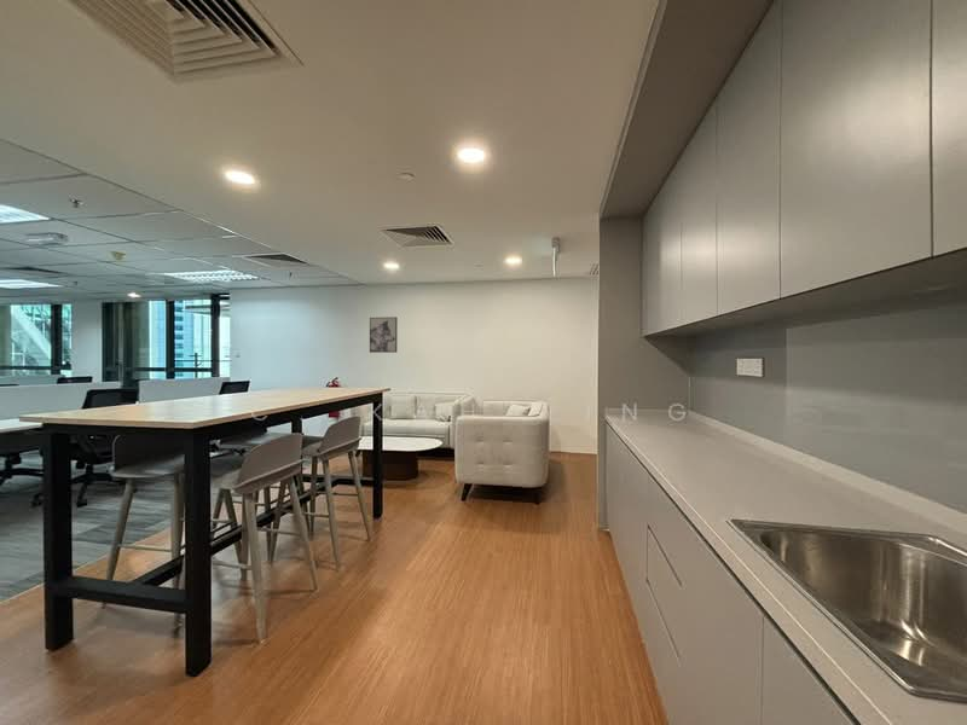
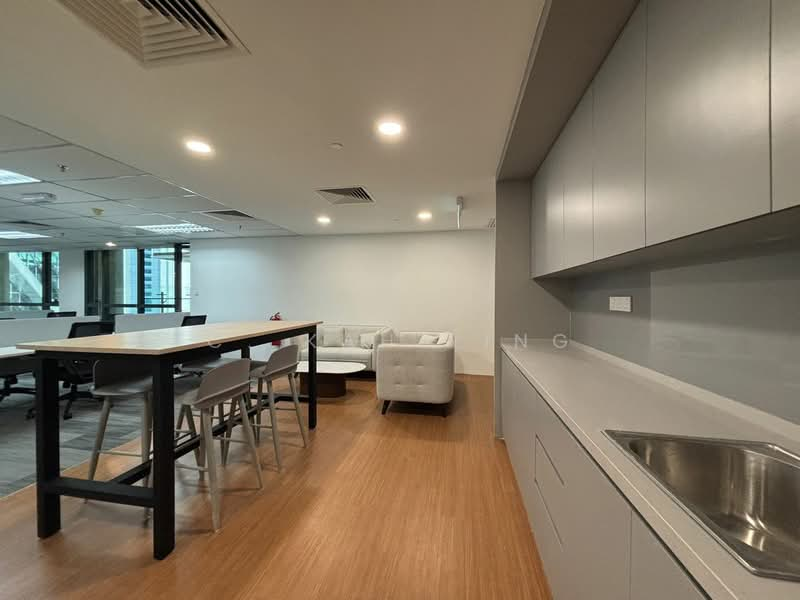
- wall art [369,315,399,354]
